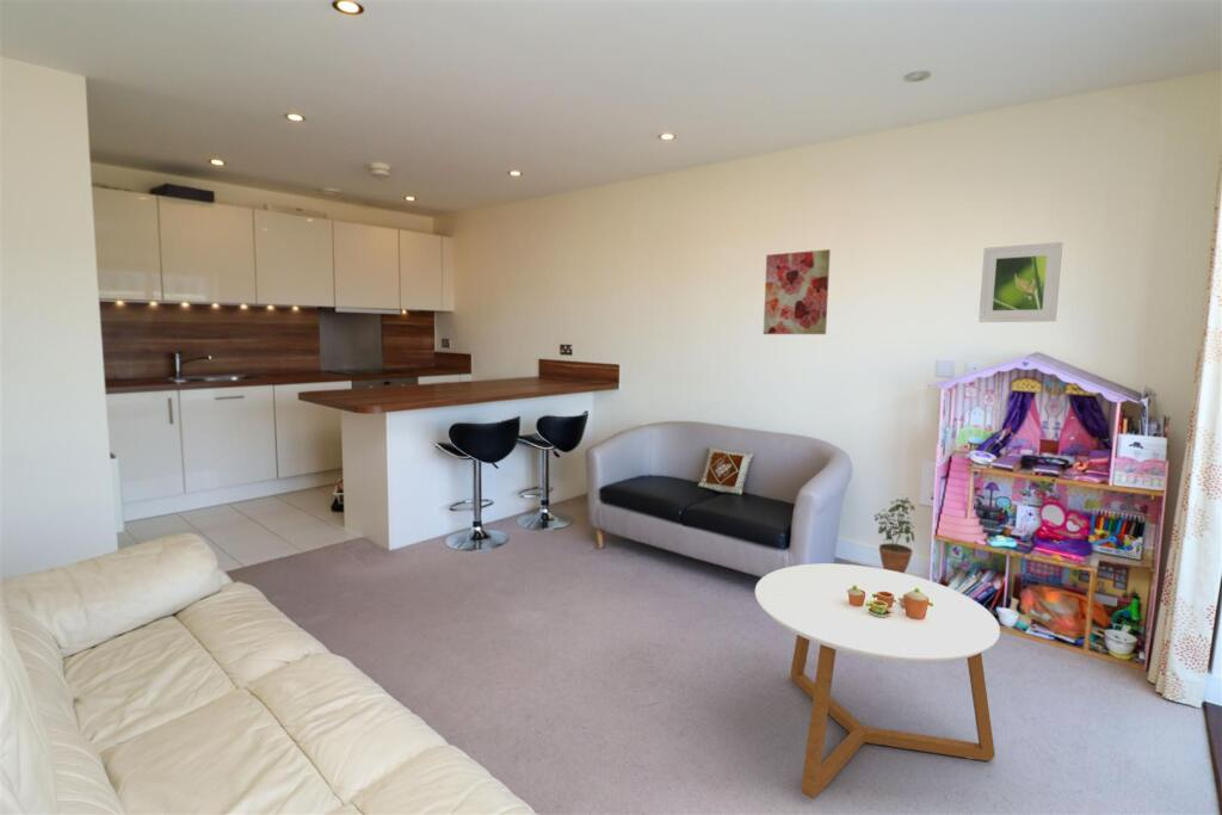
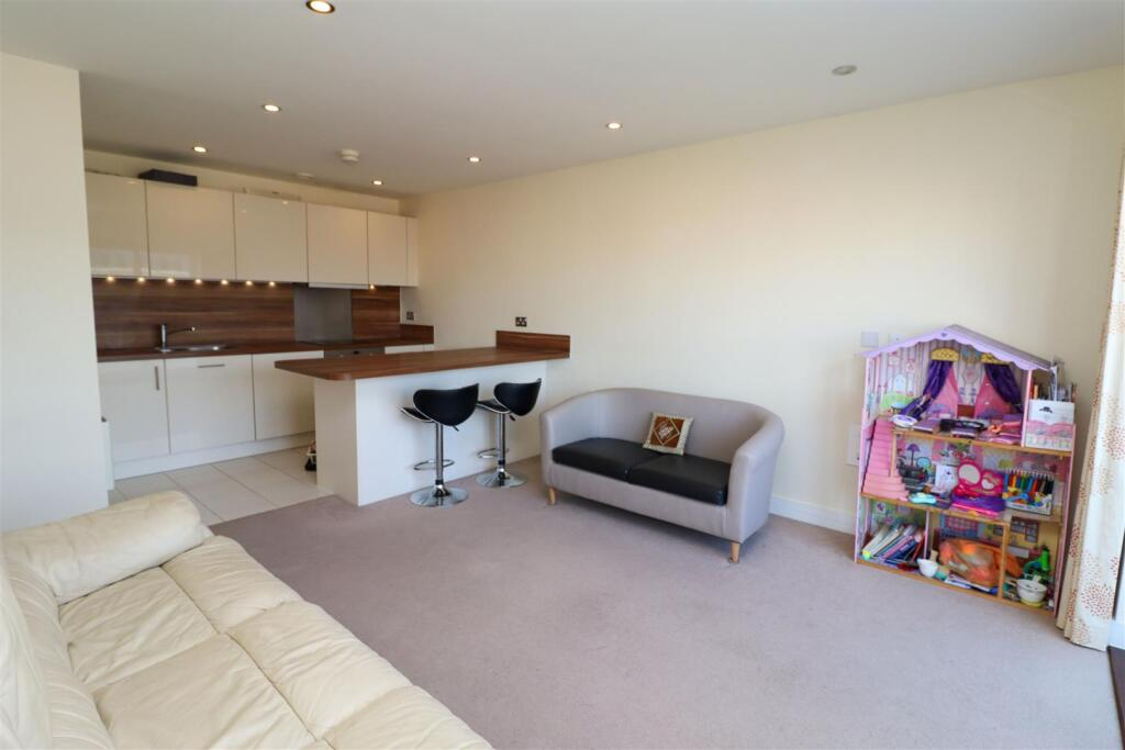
- potted plant [874,493,916,574]
- coffee table [754,562,1001,799]
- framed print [977,241,1063,323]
- toy tea set [847,585,934,619]
- wall art [763,248,832,335]
